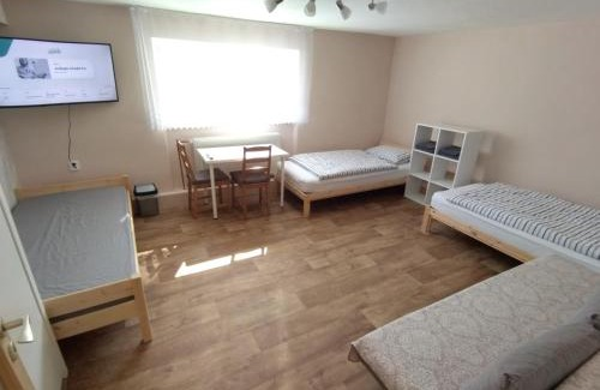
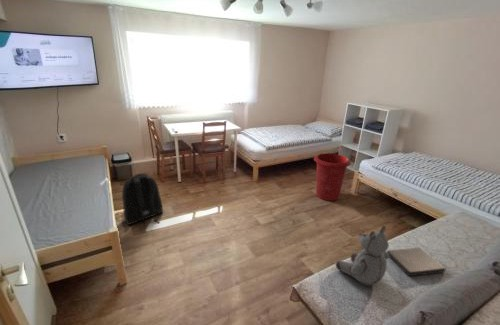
+ backpack [121,172,164,229]
+ book [386,246,447,277]
+ waste bin [313,153,352,202]
+ stuffed bear [335,225,390,287]
